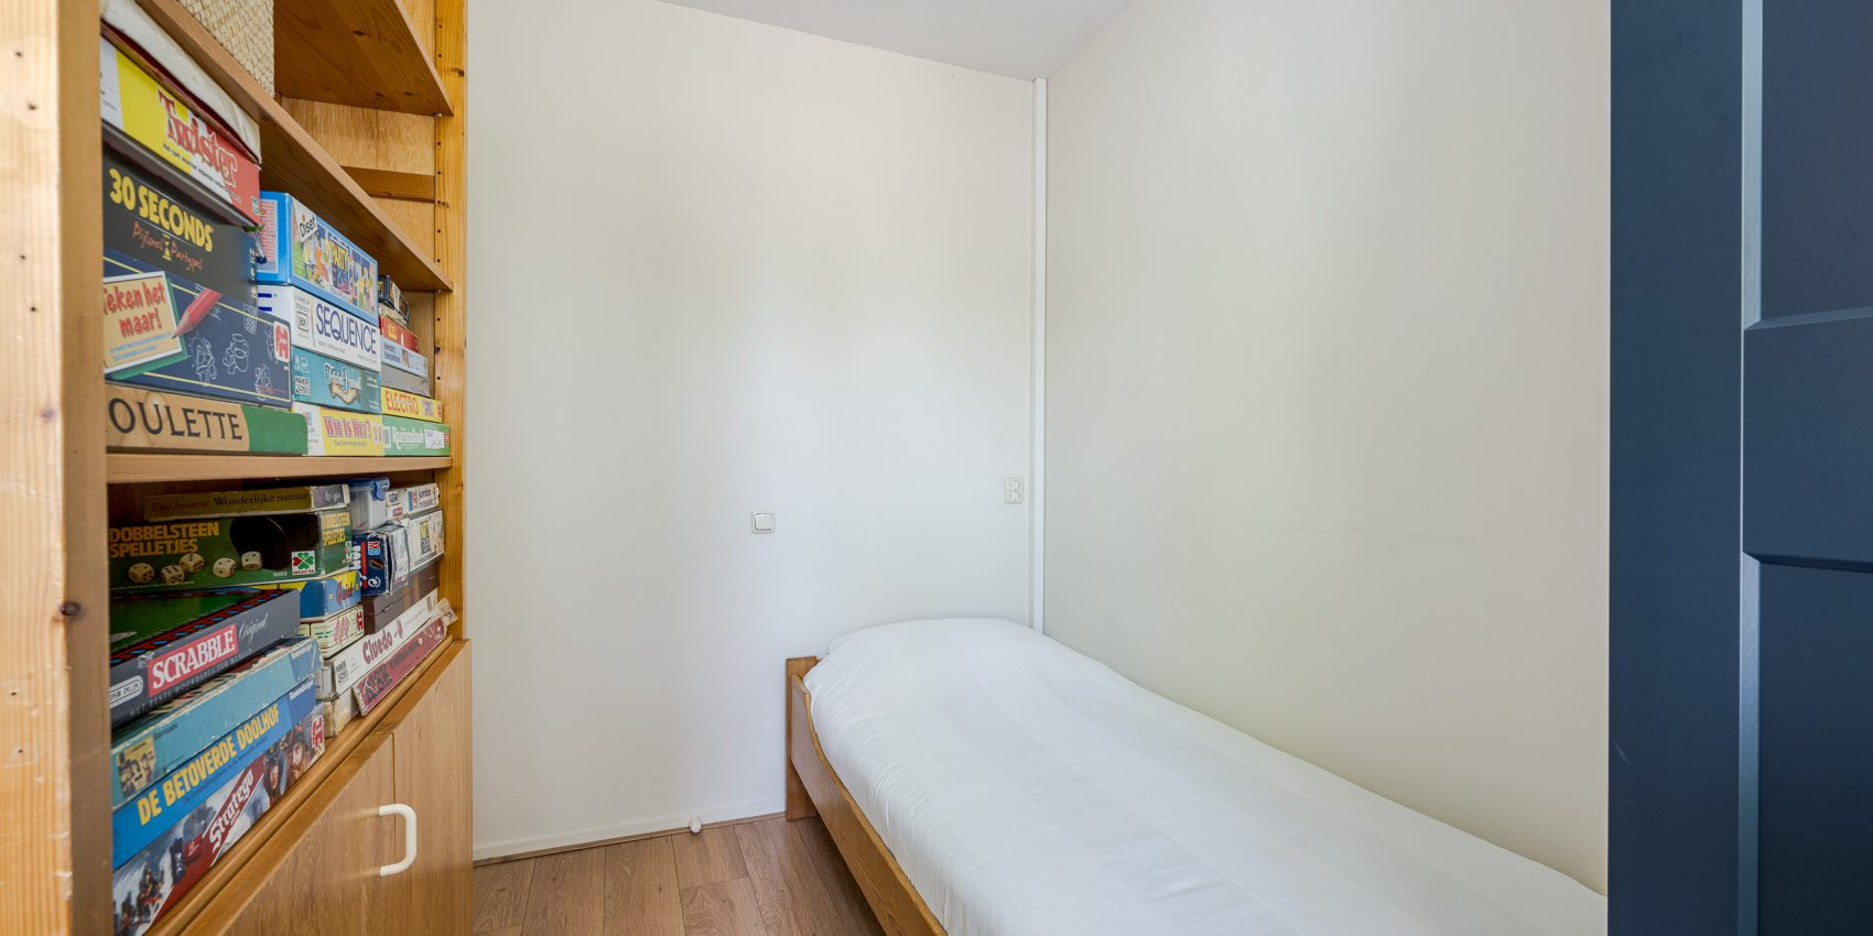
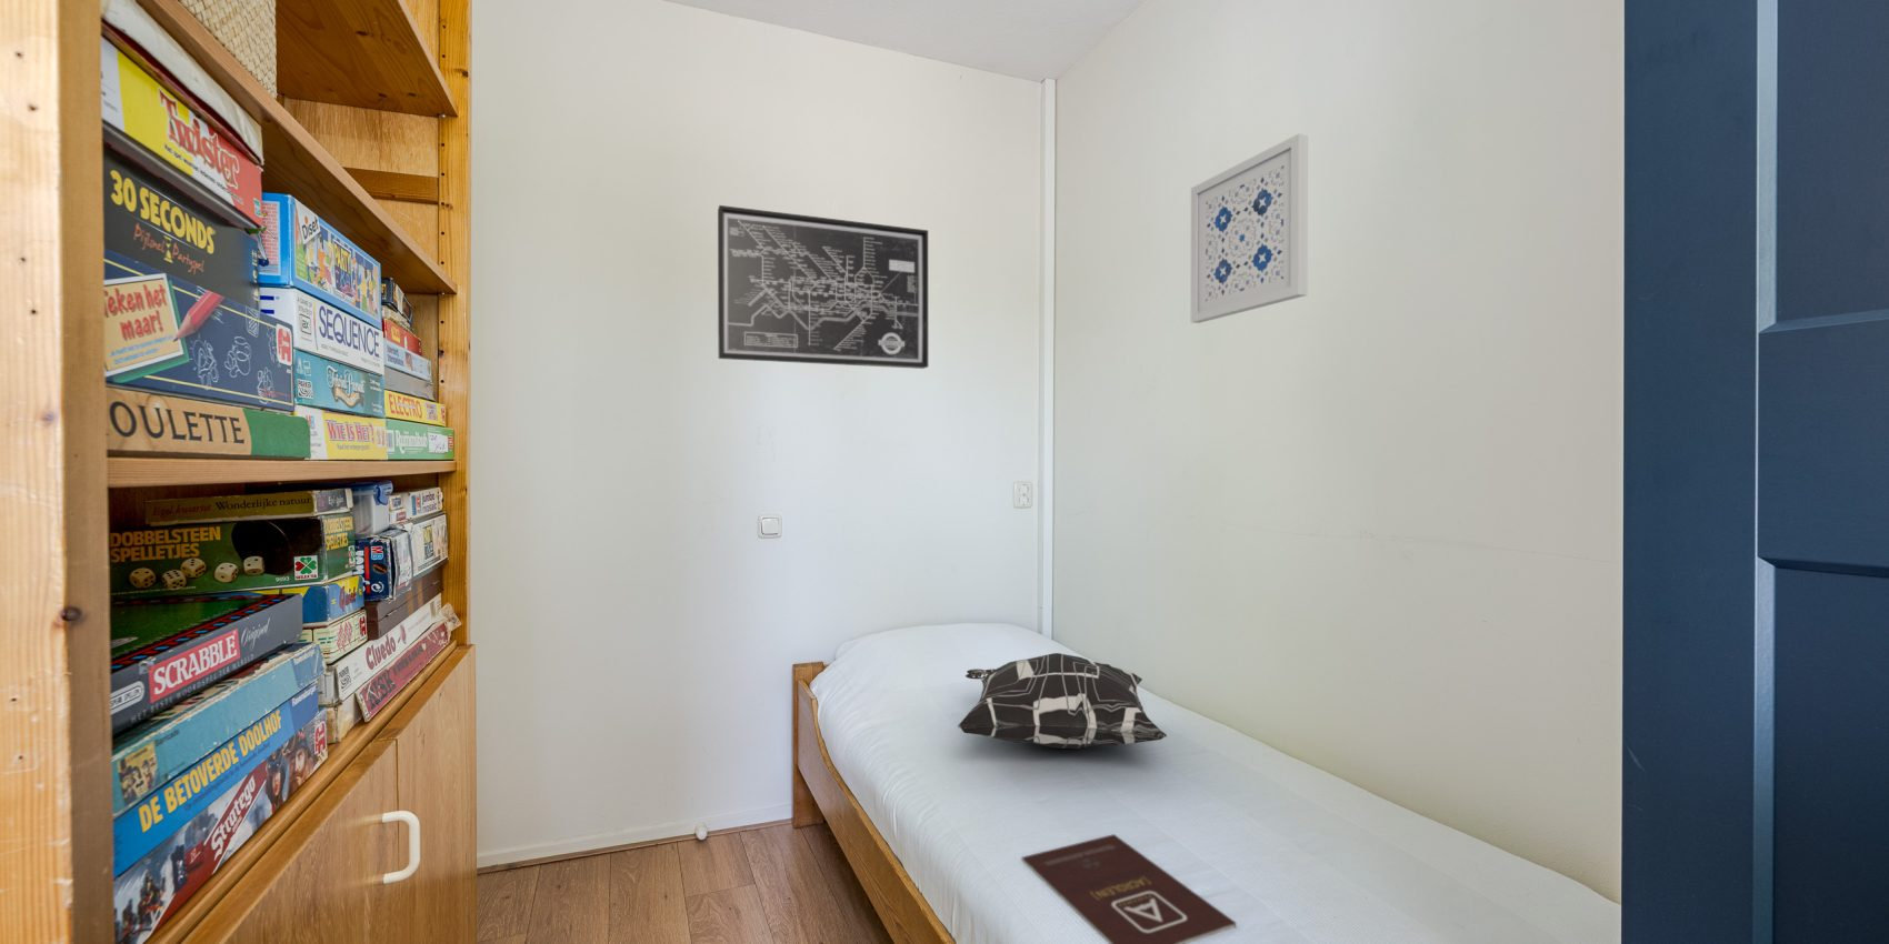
+ book [1022,833,1237,944]
+ decorative pillow [957,651,1167,750]
+ wall art [717,205,929,370]
+ wall art [1190,132,1310,324]
